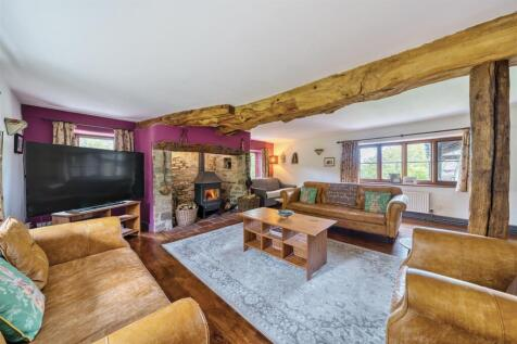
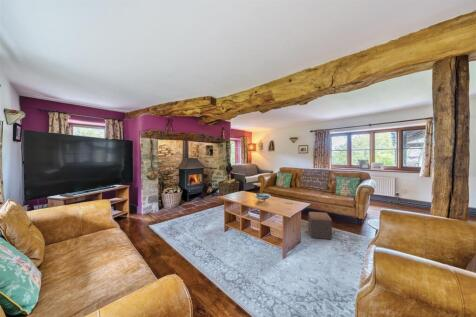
+ footstool [307,211,333,241]
